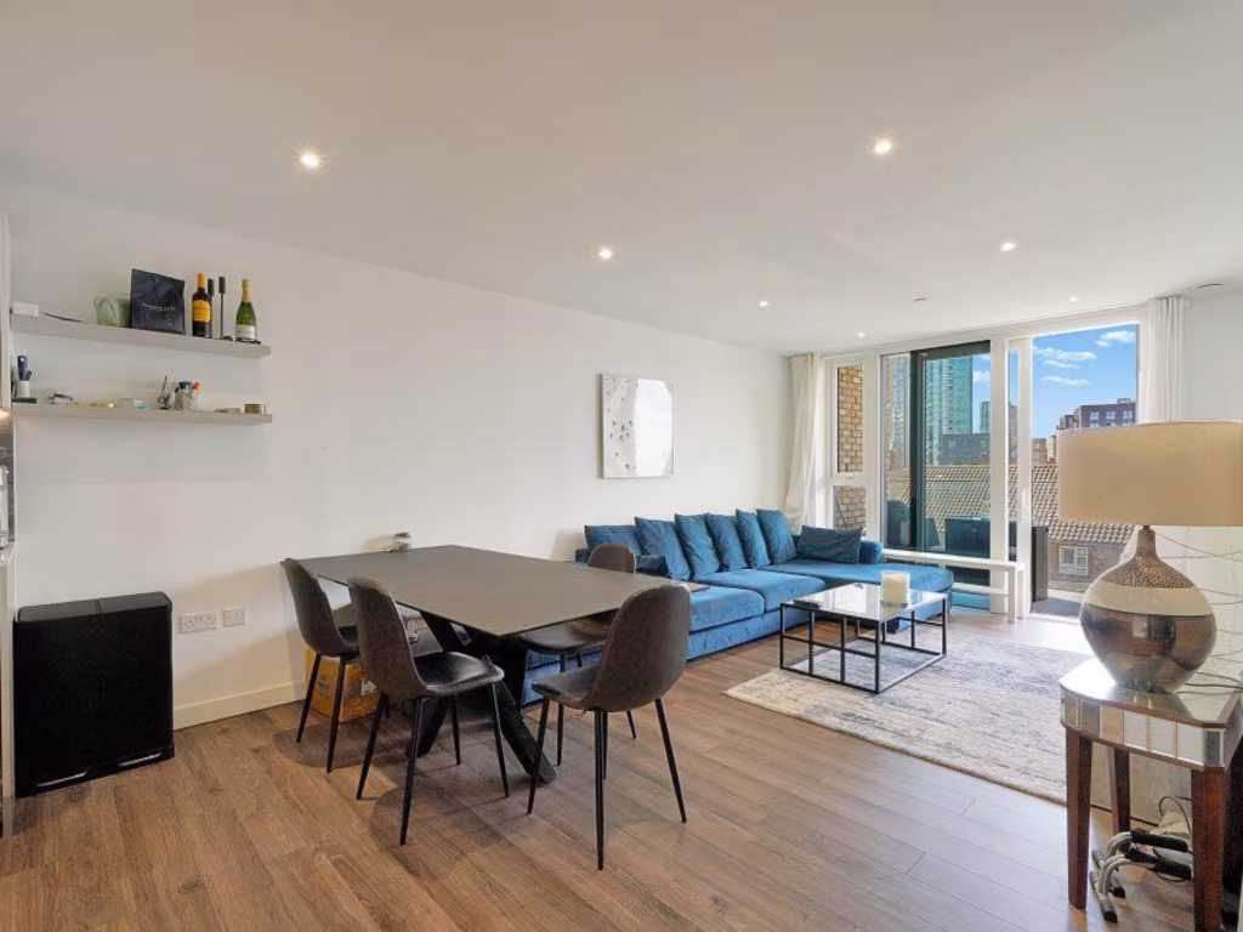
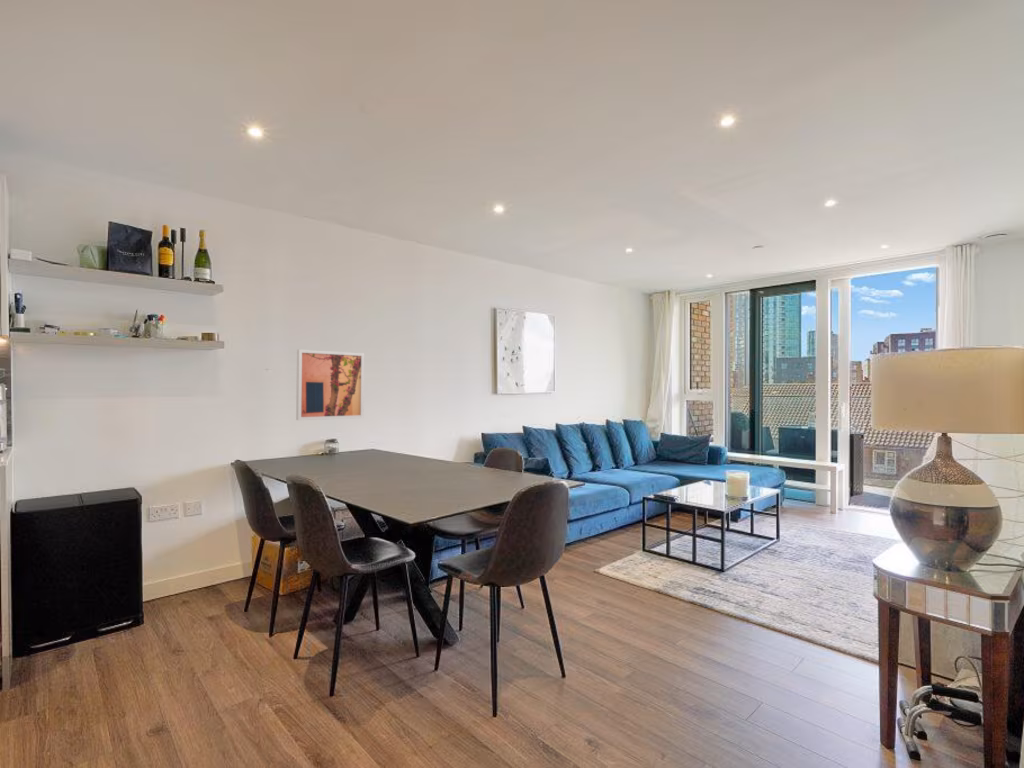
+ wall art [295,348,365,421]
